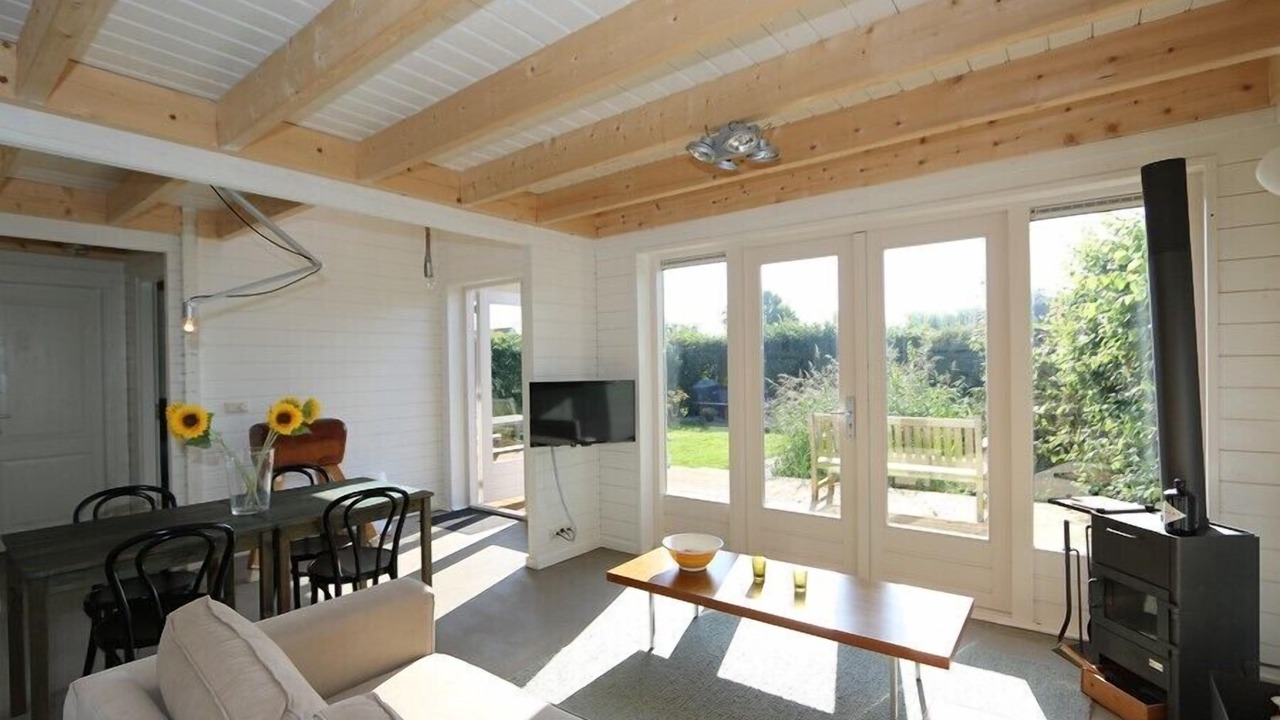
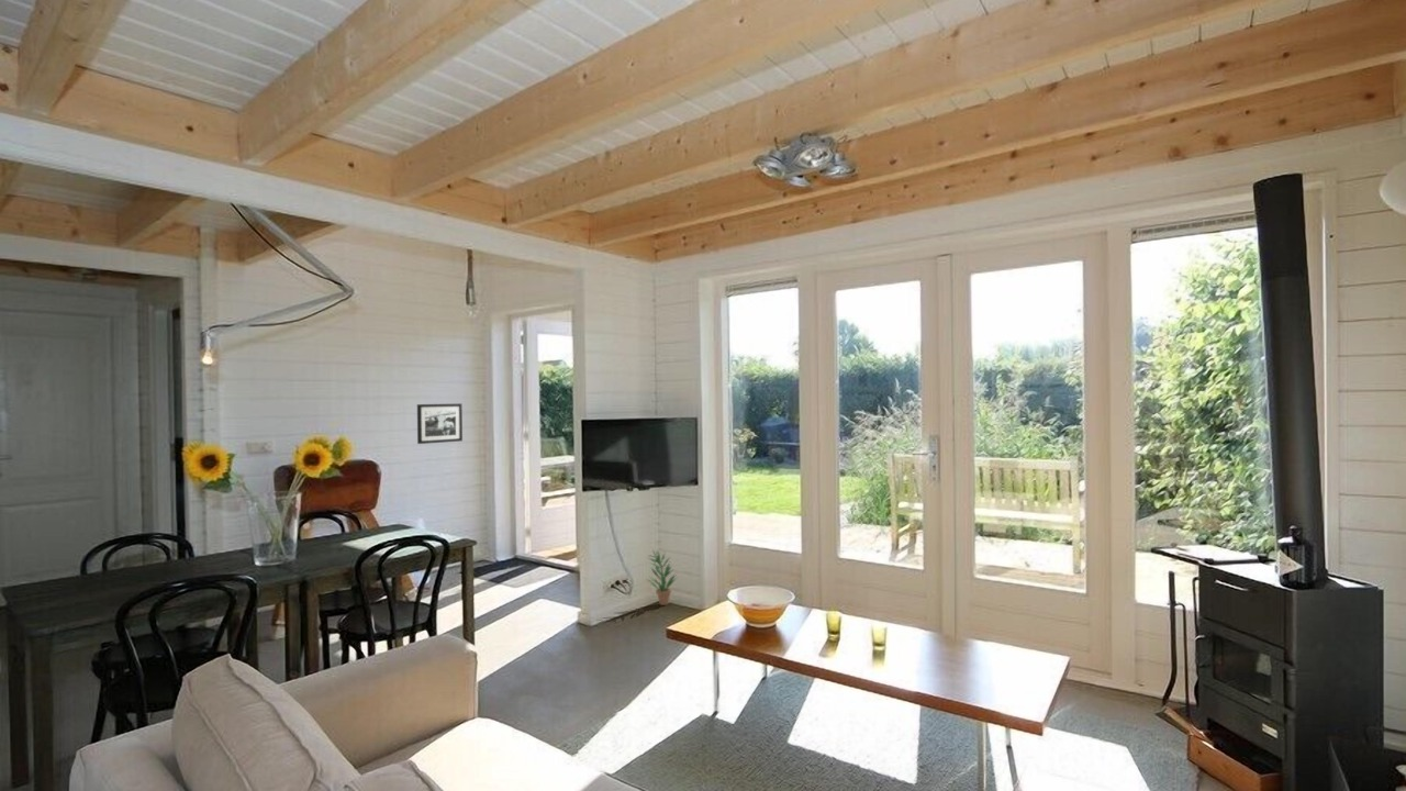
+ potted plant [646,548,678,606]
+ picture frame [416,402,464,445]
